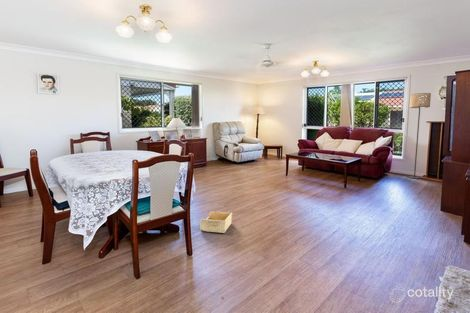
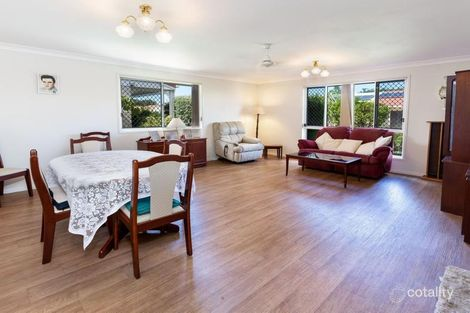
- floor lamp [408,92,432,180]
- storage bin [199,210,233,234]
